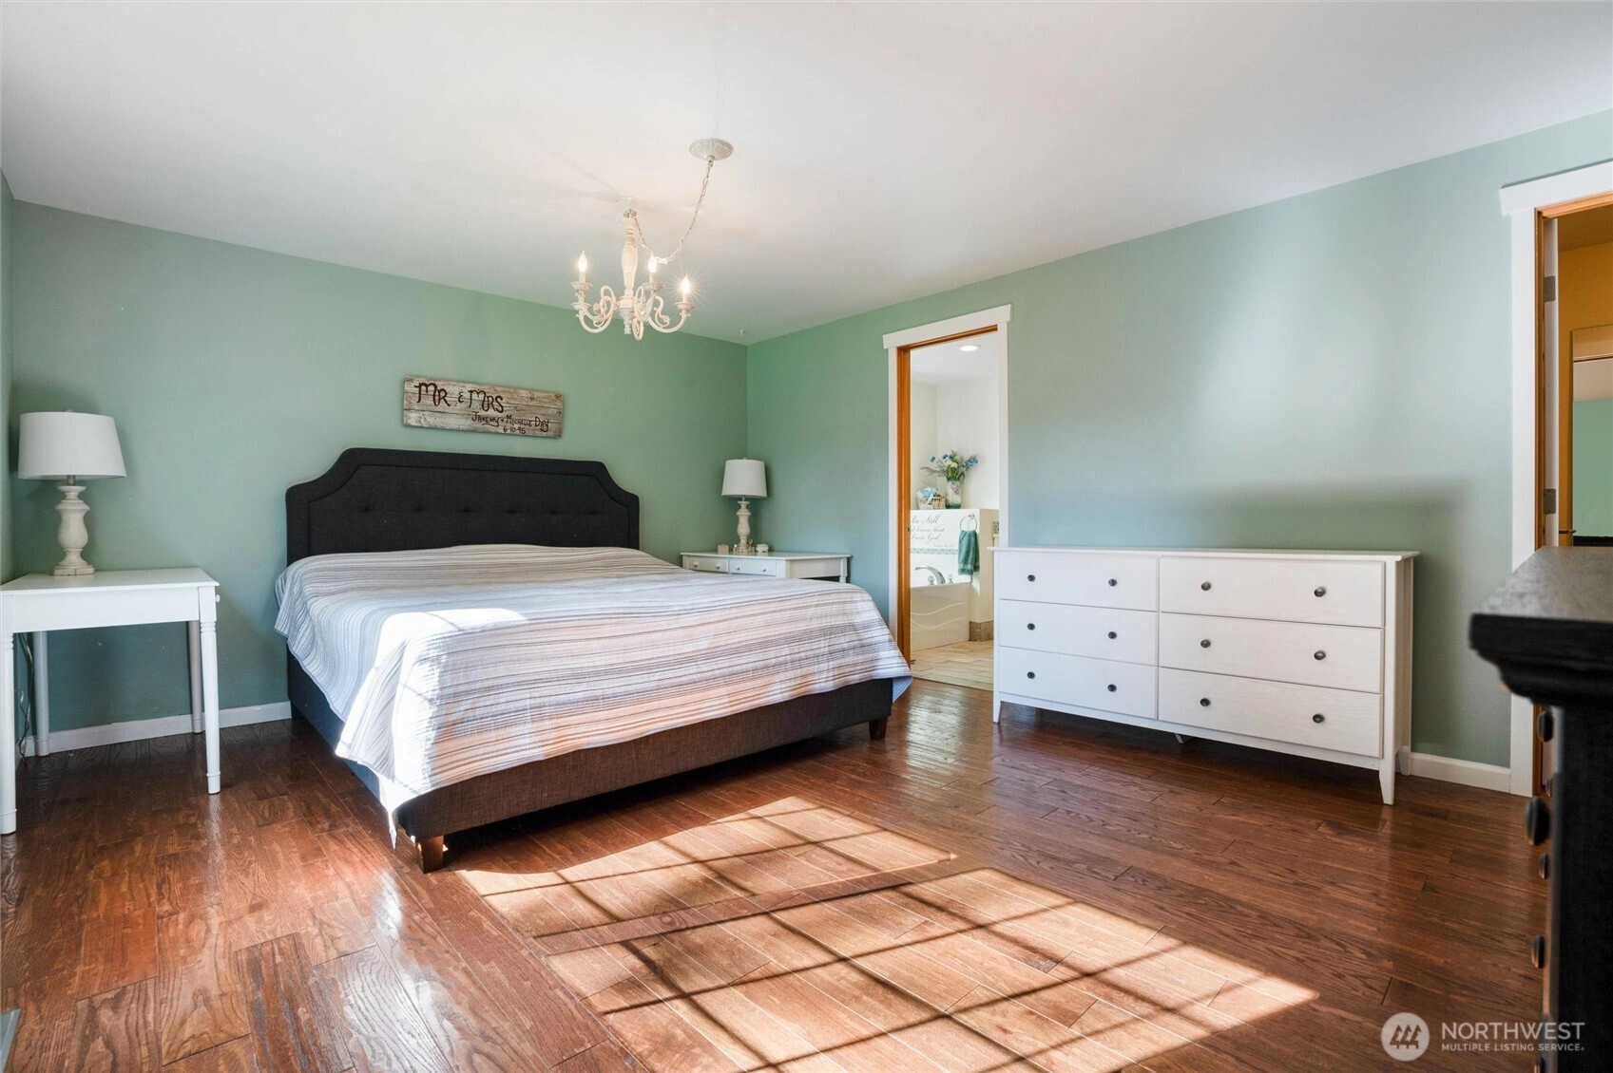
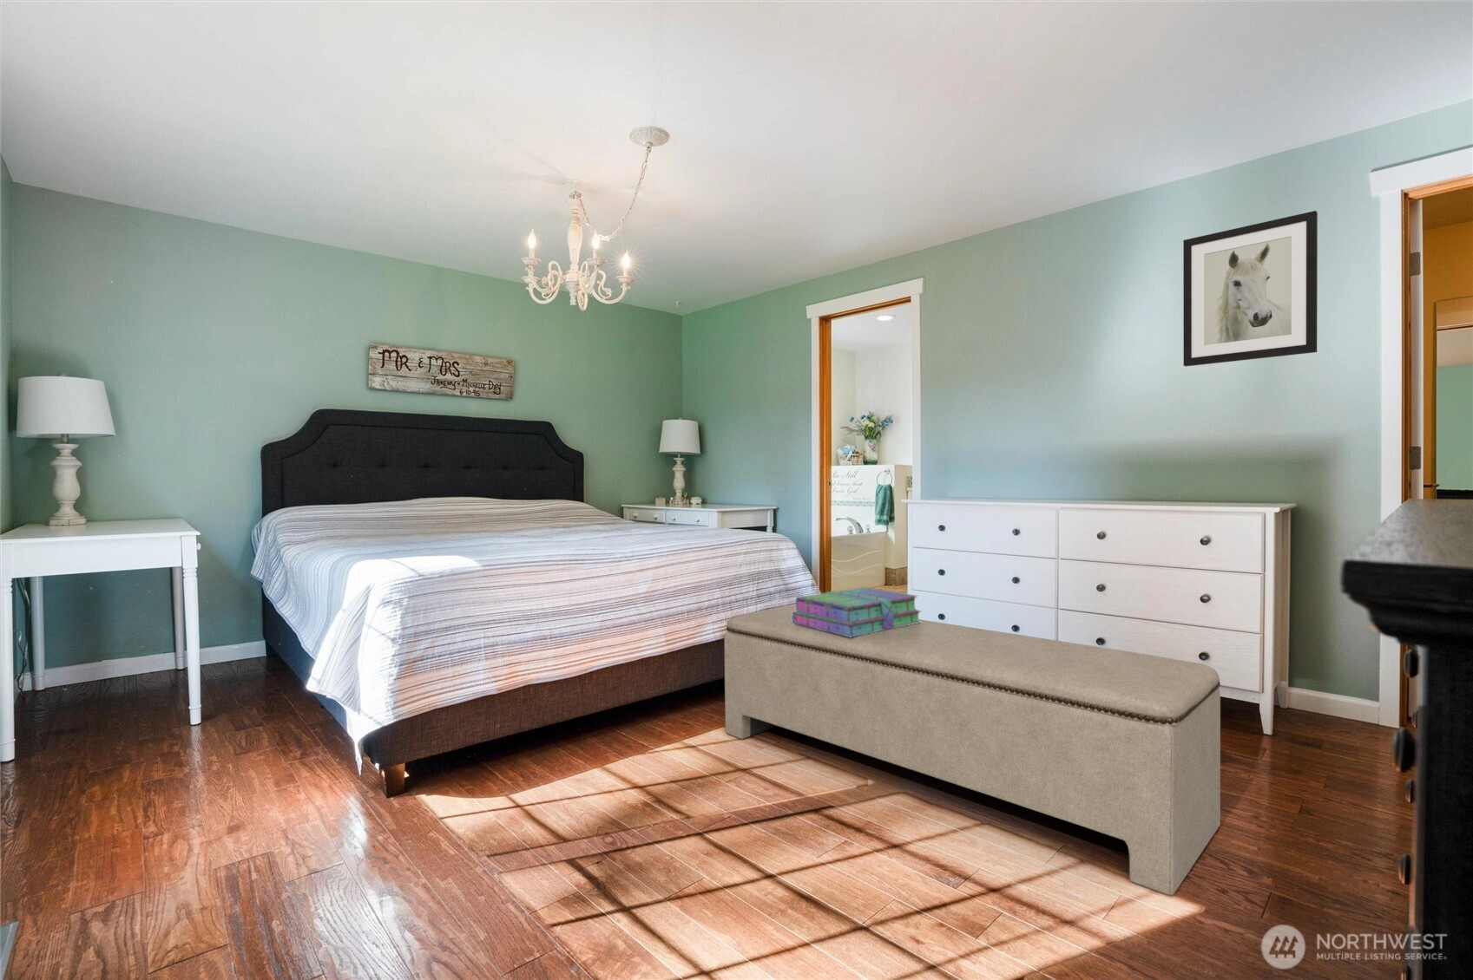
+ stack of books [791,586,921,638]
+ wall art [1182,210,1319,366]
+ bench [723,604,1221,897]
